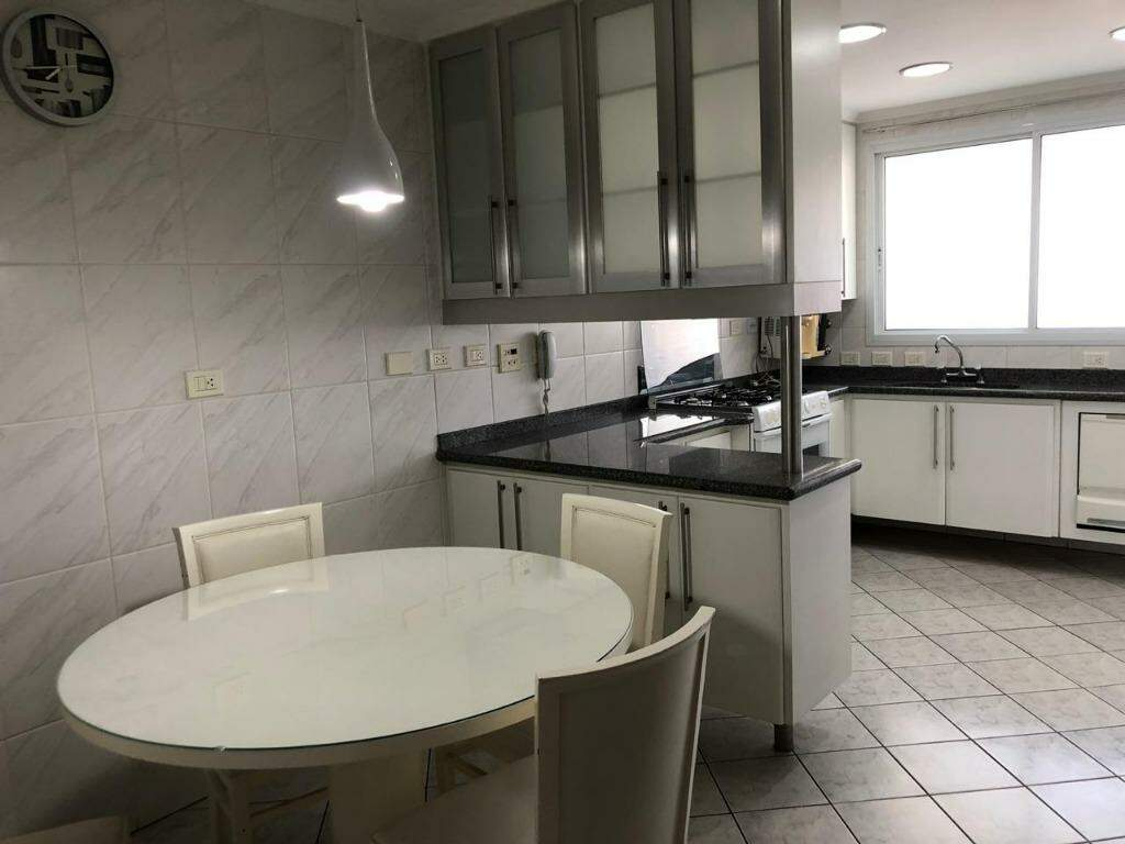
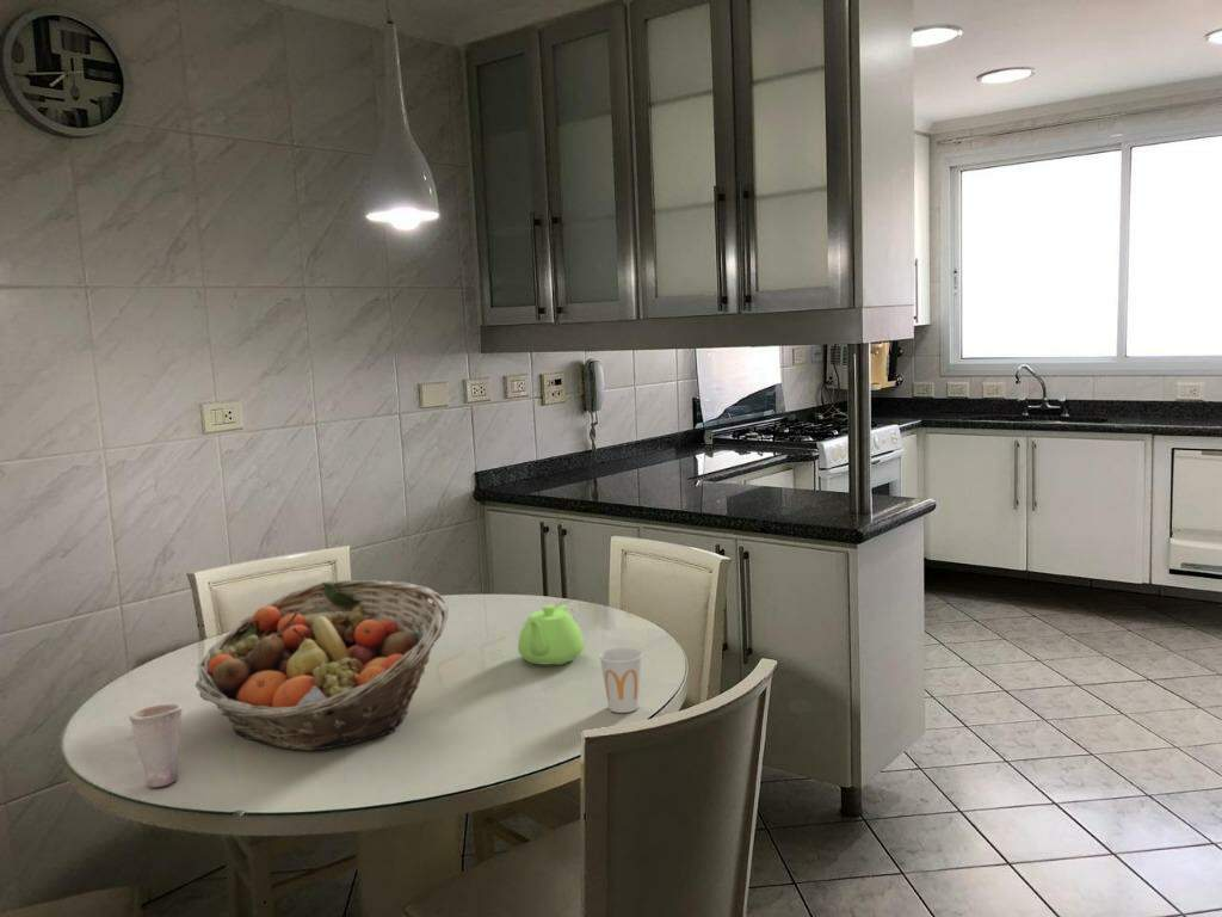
+ cup [126,702,184,788]
+ cup [598,646,644,714]
+ fruit basket [195,579,450,752]
+ teapot [517,603,585,666]
